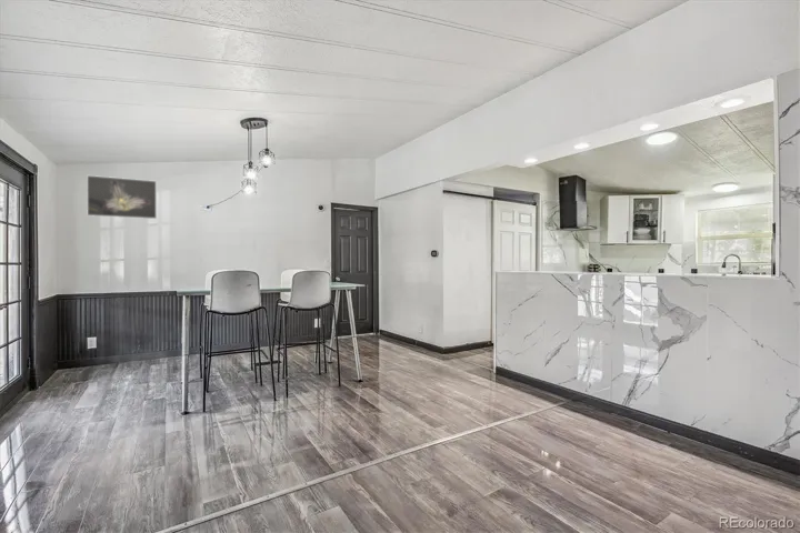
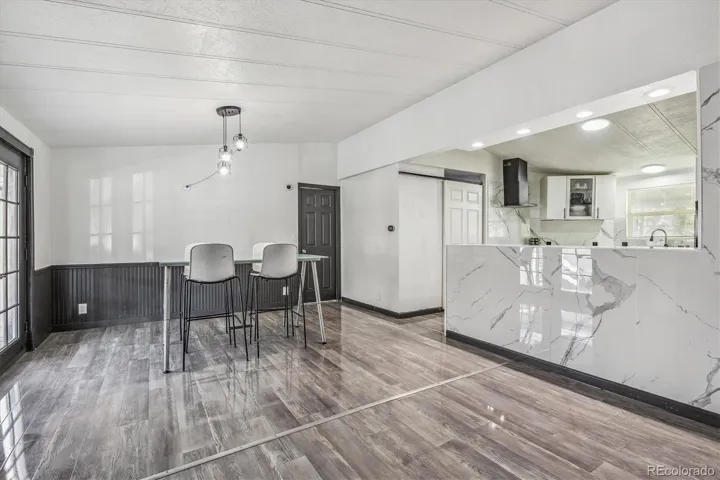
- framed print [86,174,158,220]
